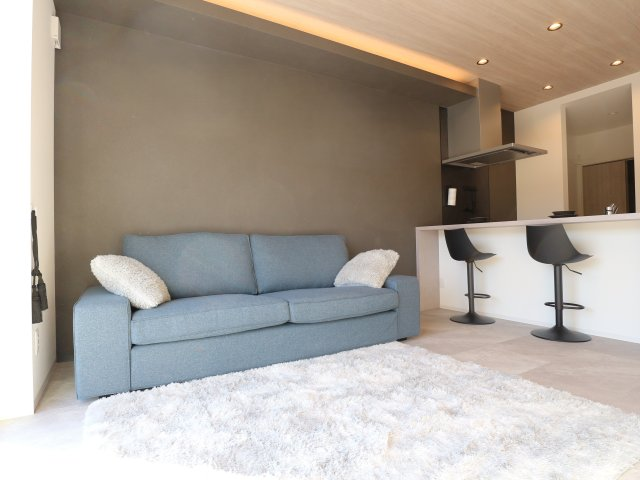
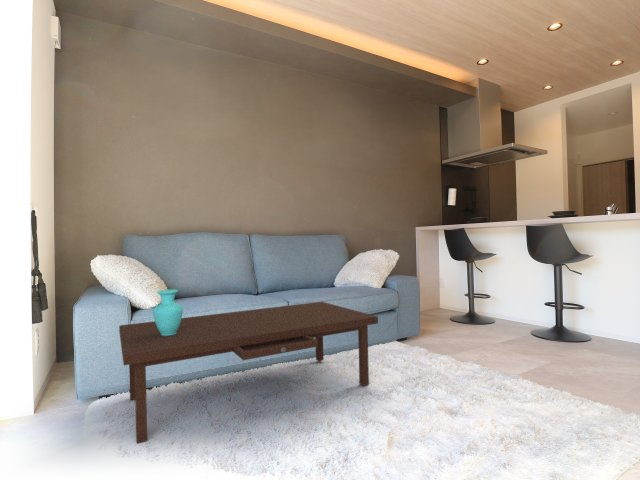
+ coffee table [118,289,379,445]
